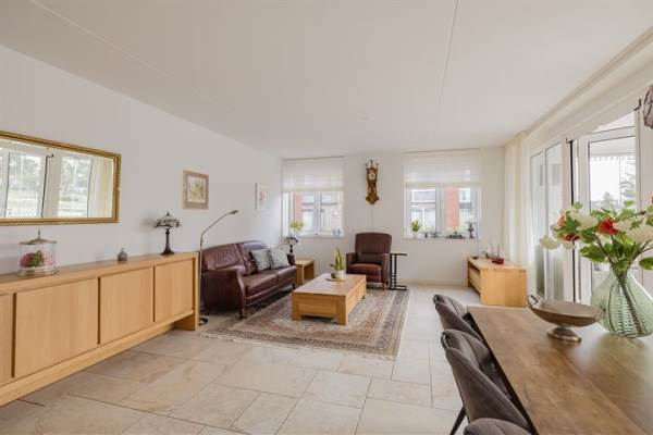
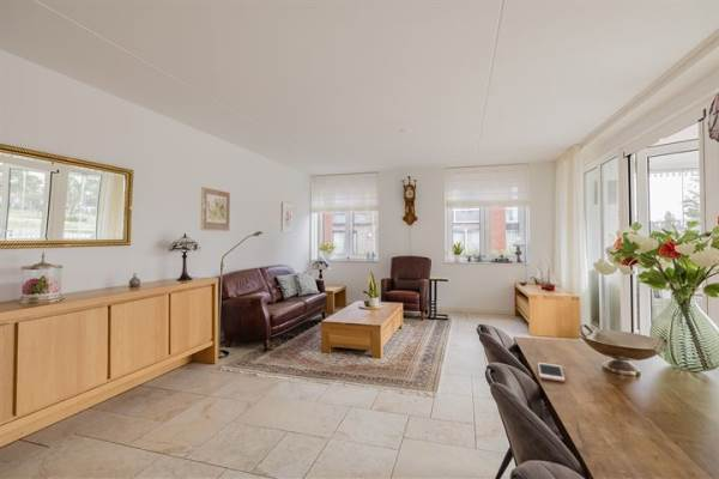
+ cell phone [537,362,566,383]
